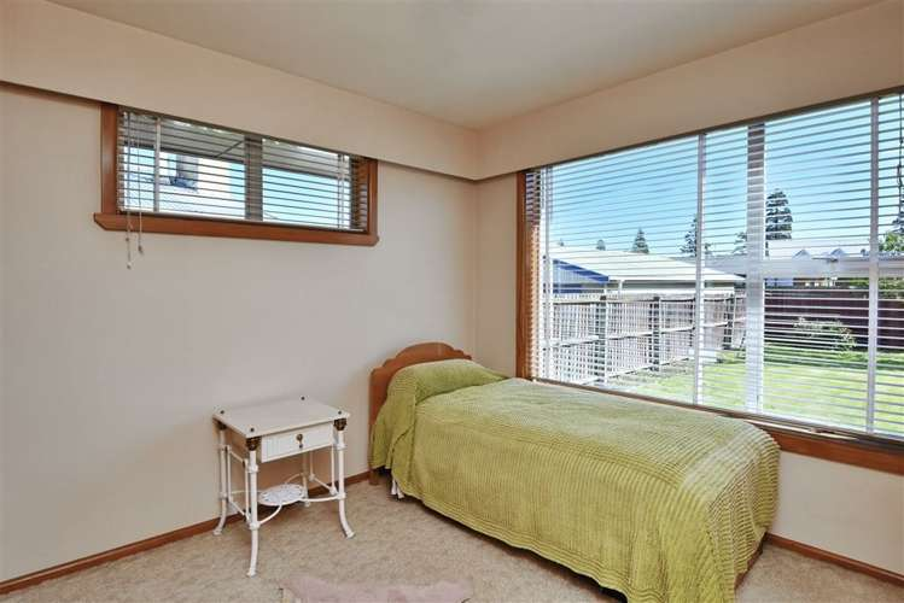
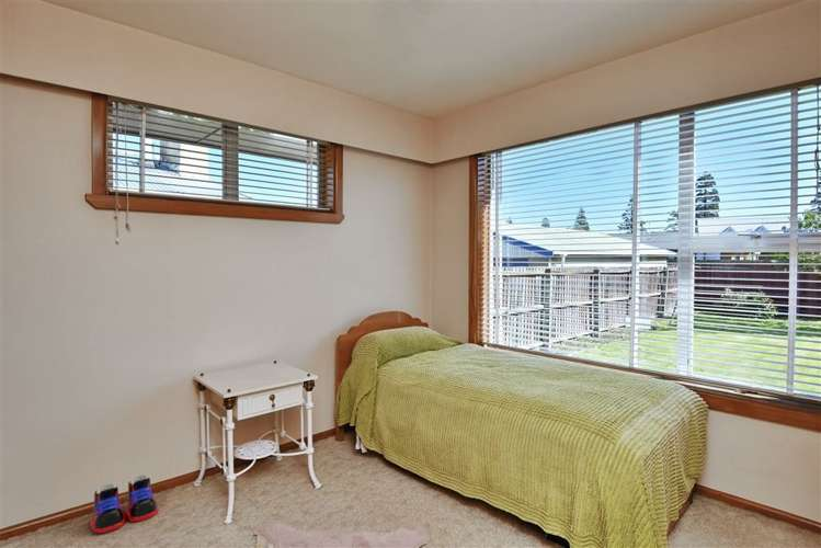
+ shoes [89,475,159,535]
